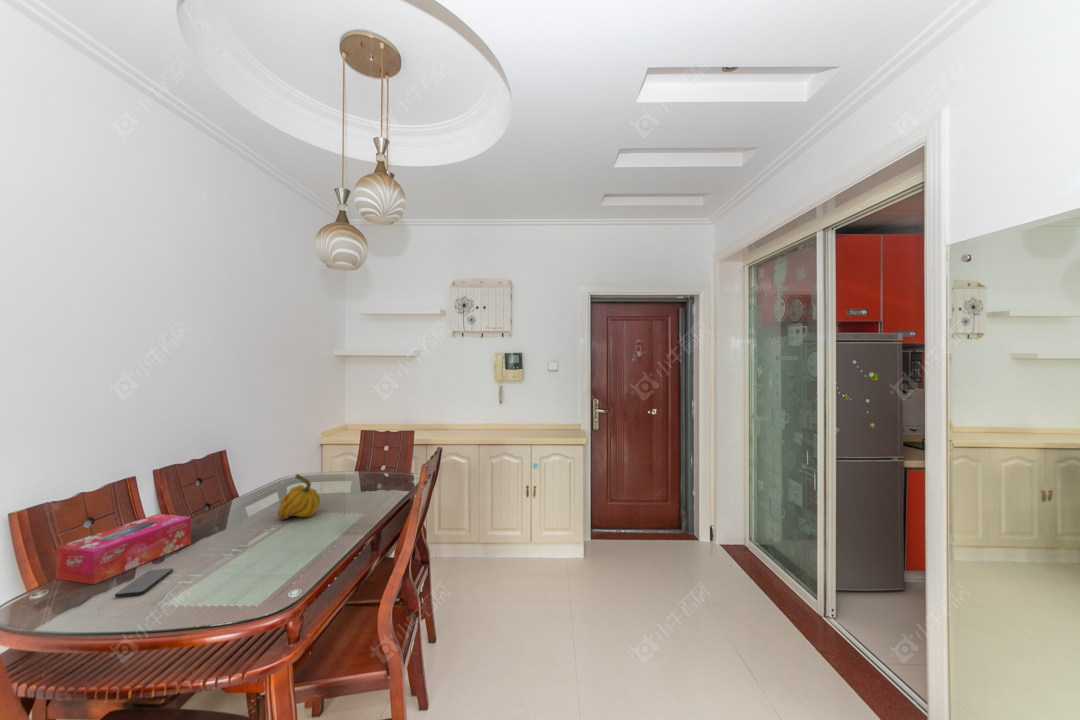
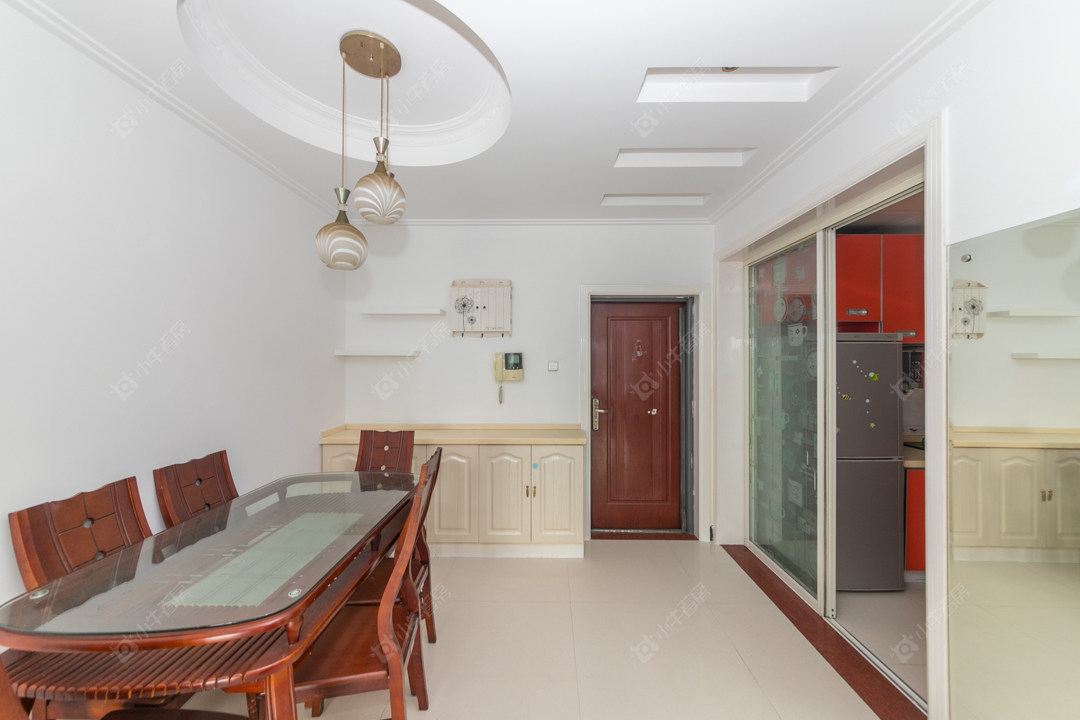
- tissue box [56,513,192,585]
- smartphone [114,567,174,598]
- pumpkin [277,473,321,521]
